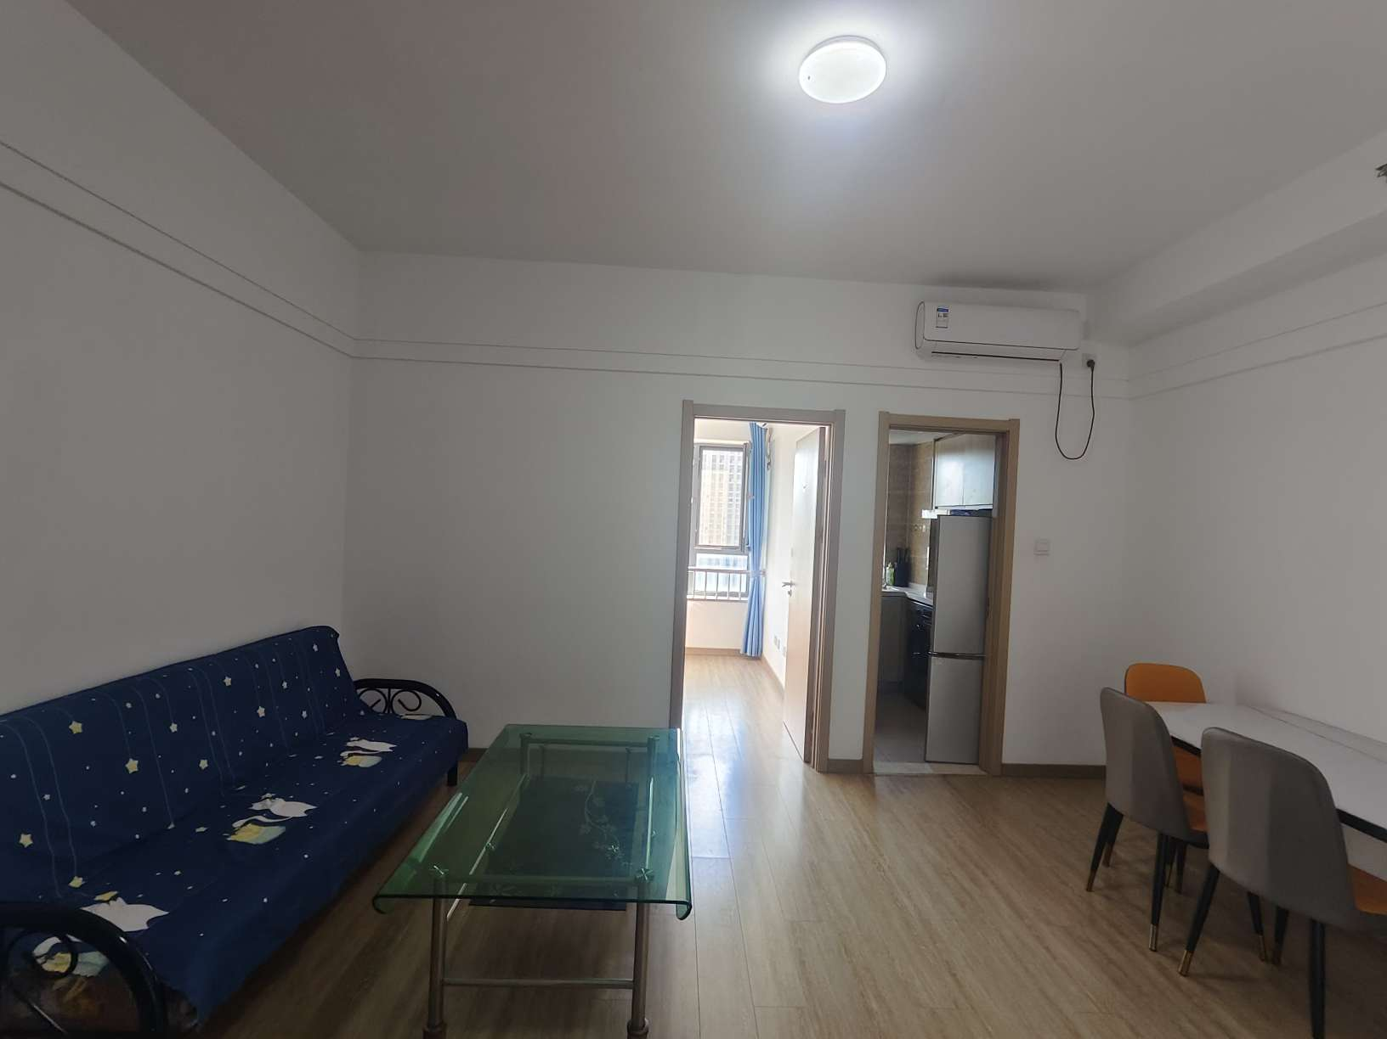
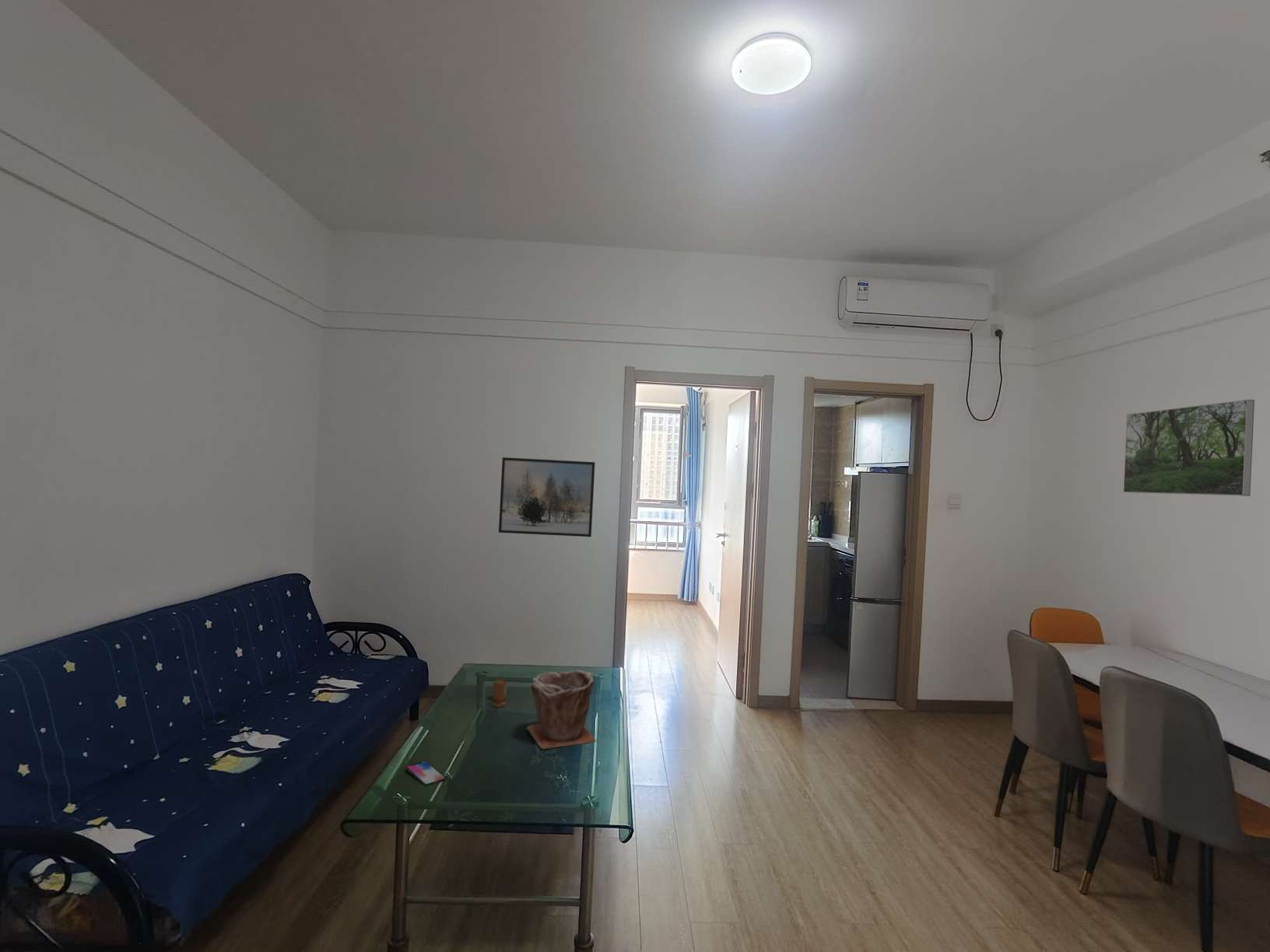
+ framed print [1123,399,1255,497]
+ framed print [498,457,596,537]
+ plant pot [526,669,597,751]
+ candle [491,678,507,708]
+ smartphone [405,761,446,786]
